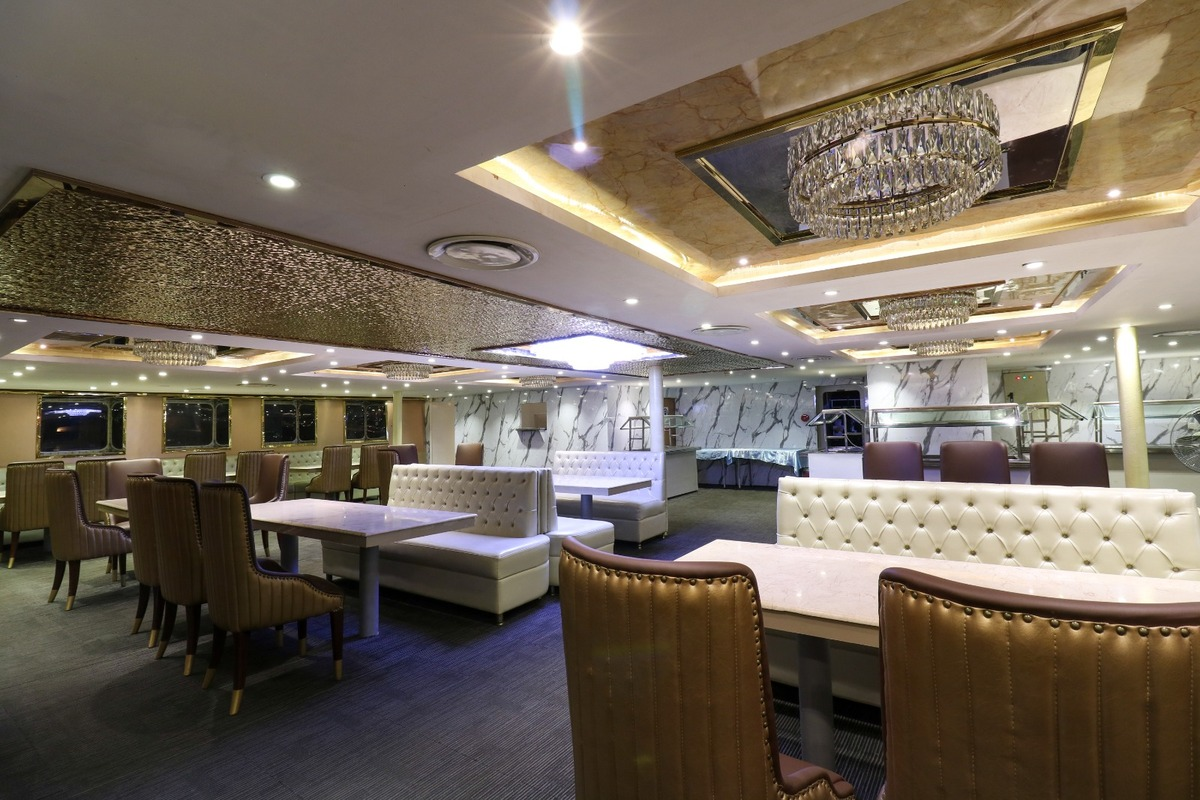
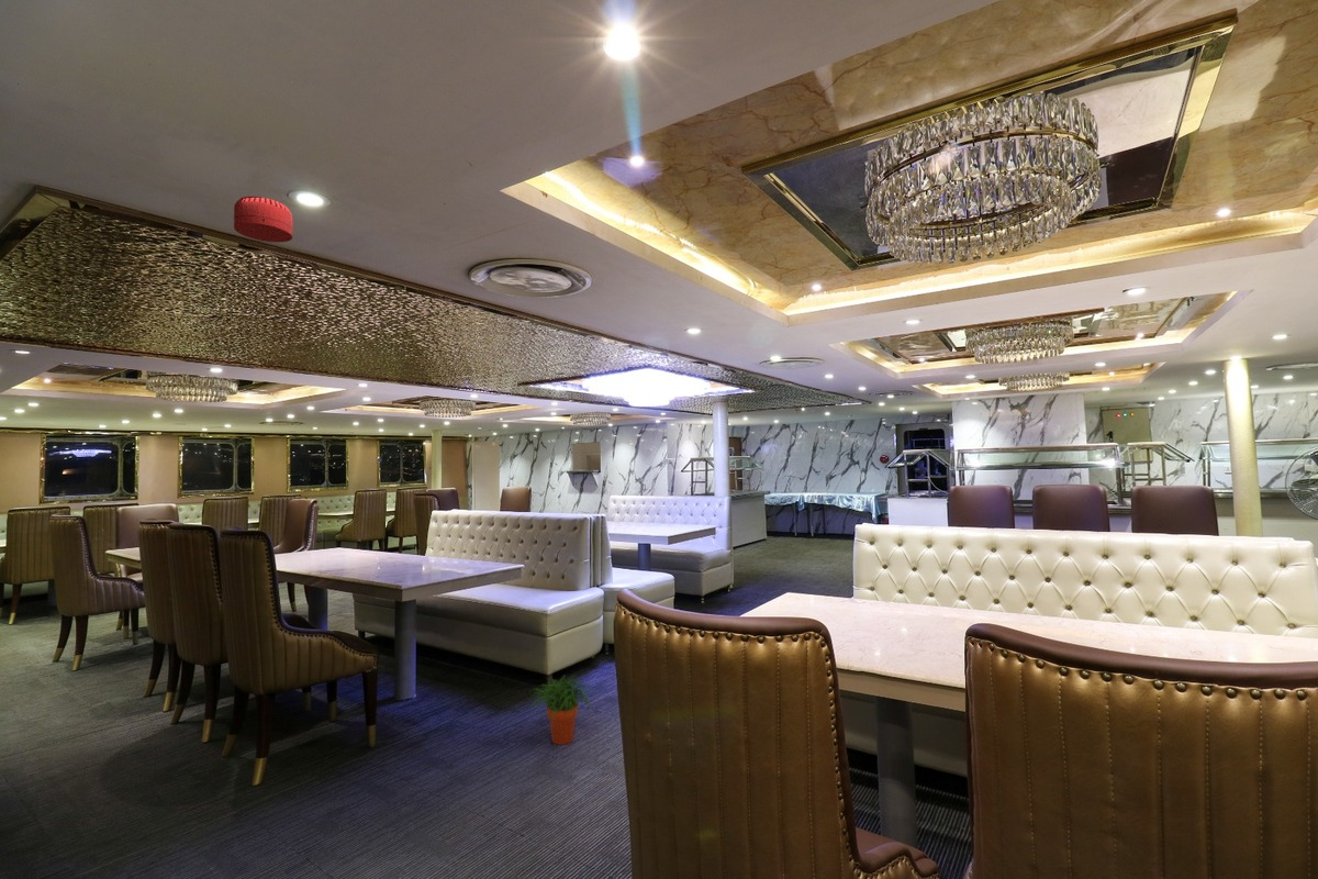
+ potted plant [527,675,596,746]
+ smoke detector [233,196,293,243]
